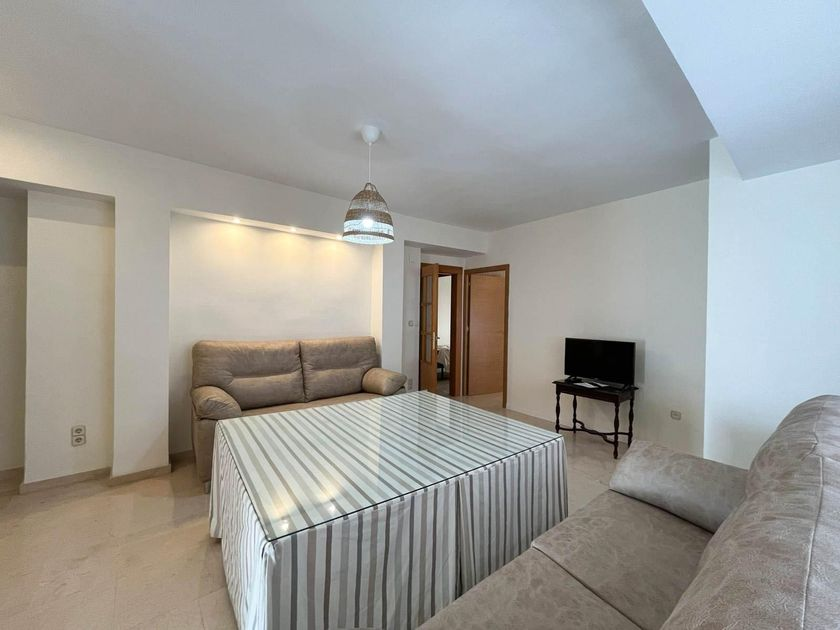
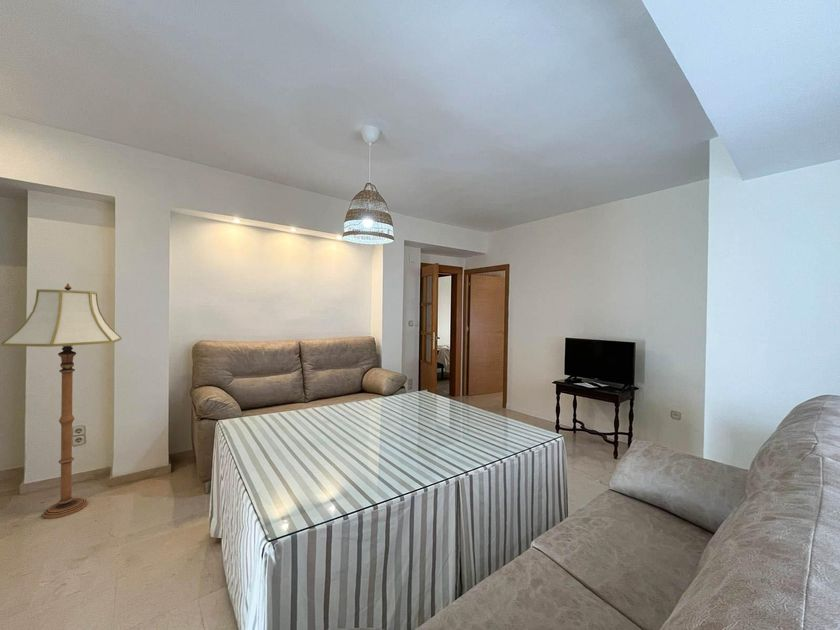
+ floor lamp [0,283,122,520]
